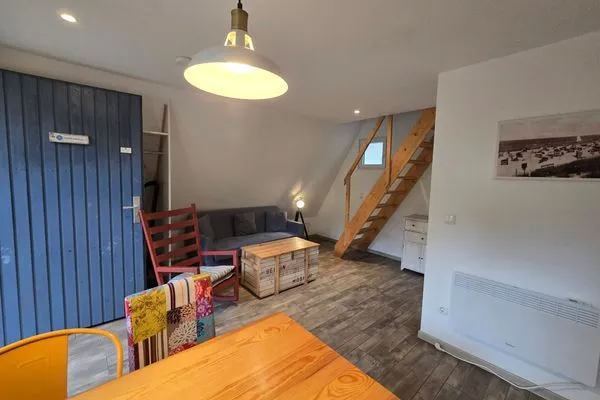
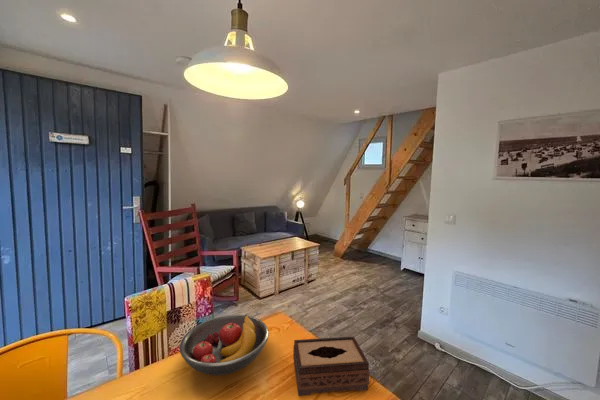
+ tissue box [292,336,370,397]
+ fruit bowl [179,313,270,376]
